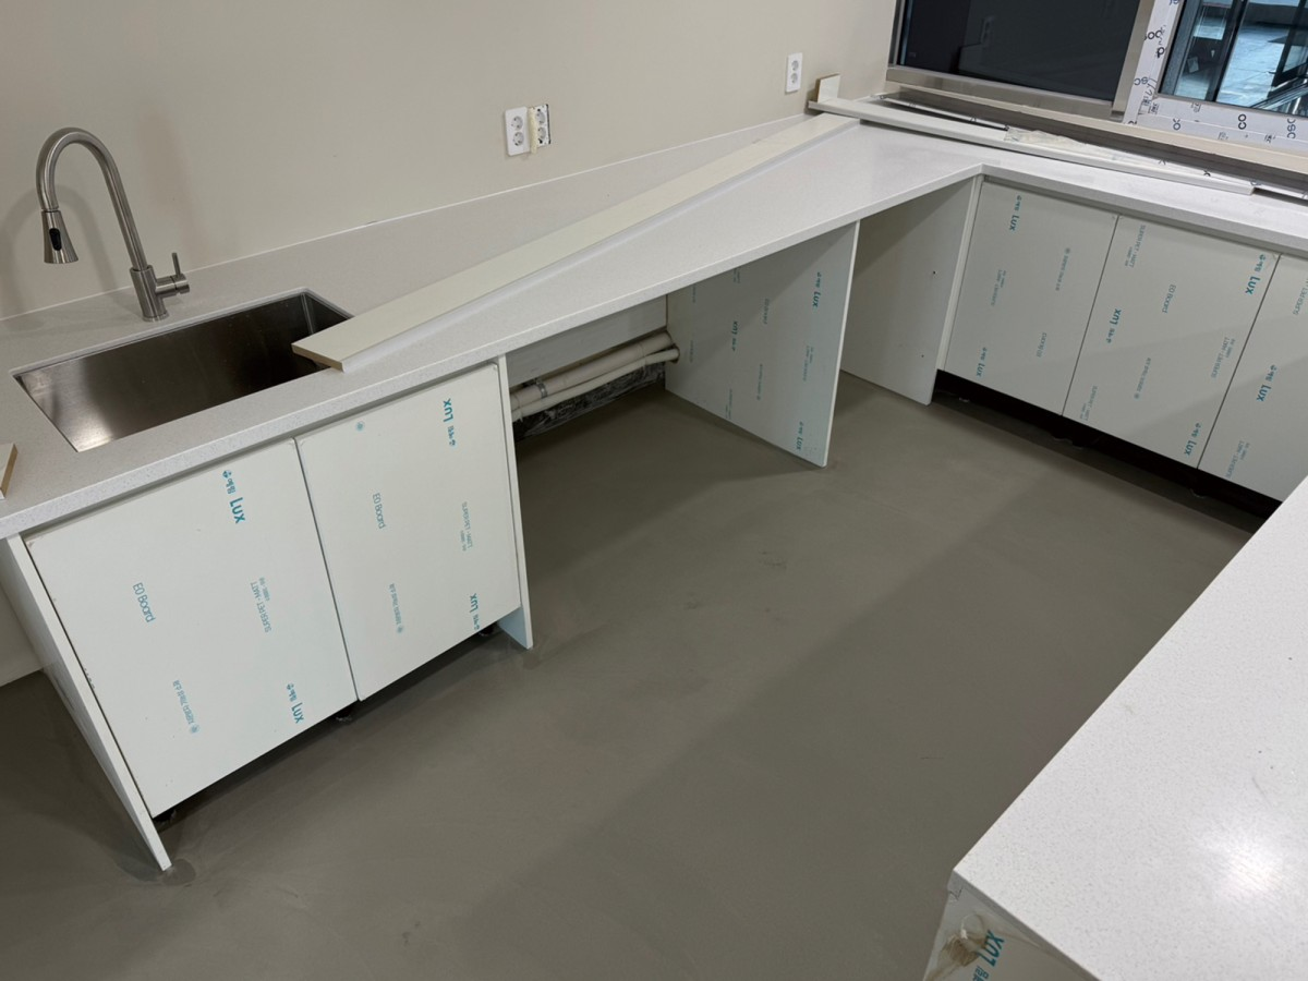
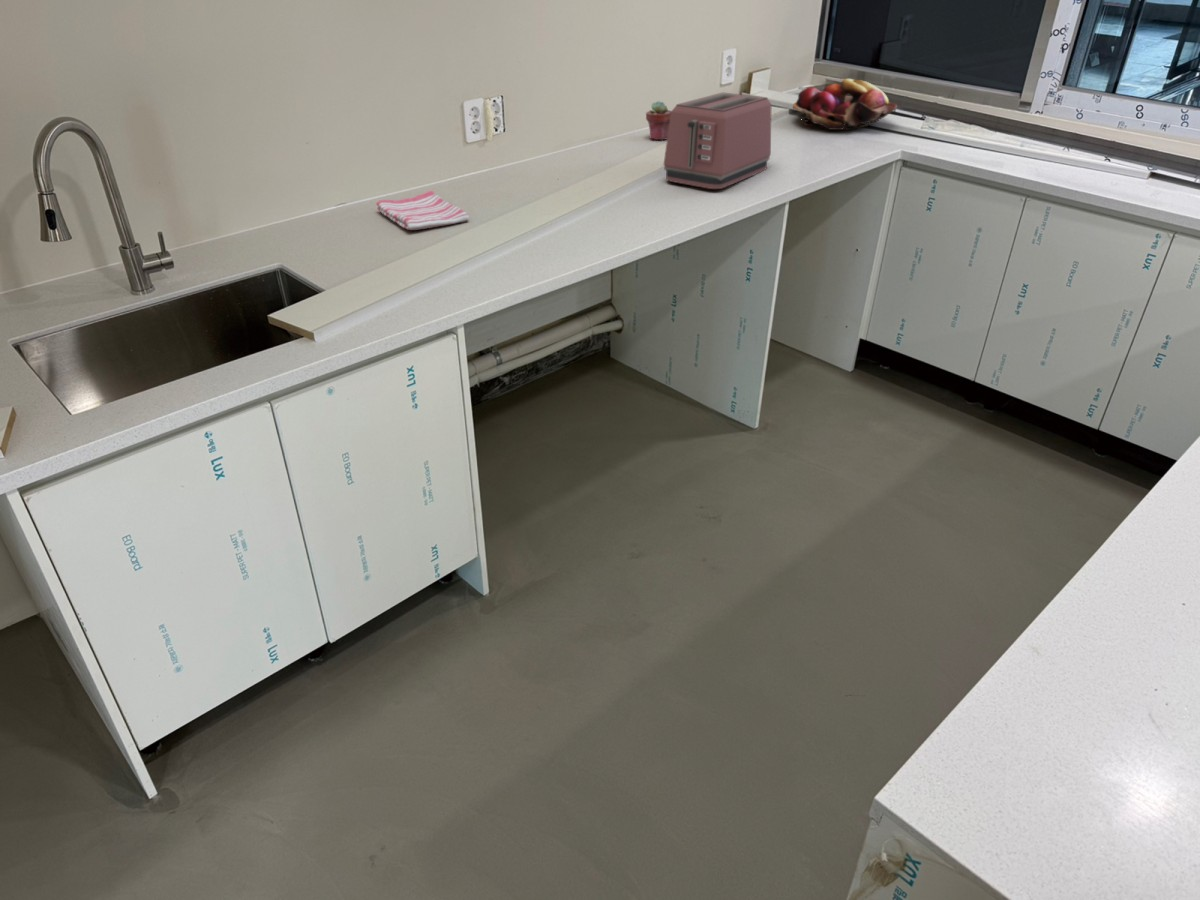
+ fruit basket [792,78,898,131]
+ dish towel [375,189,470,231]
+ toaster [663,92,773,190]
+ potted succulent [645,100,672,141]
